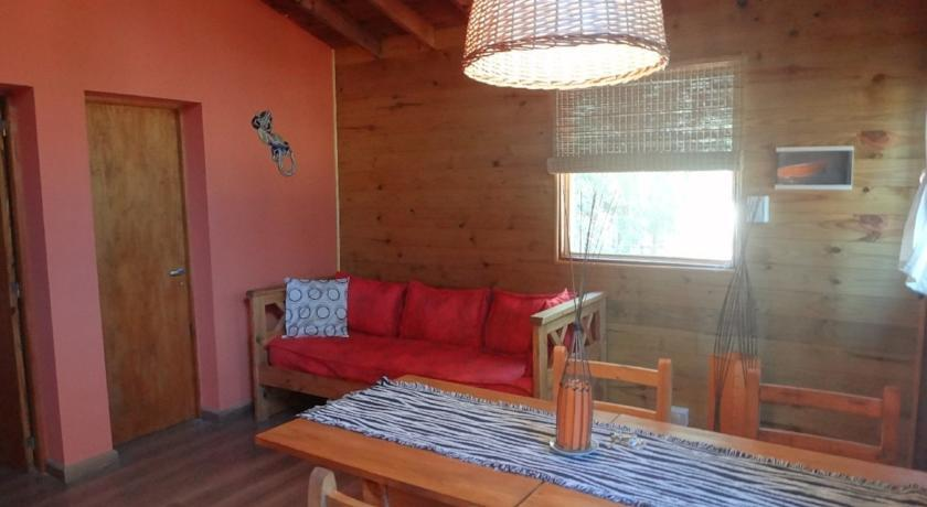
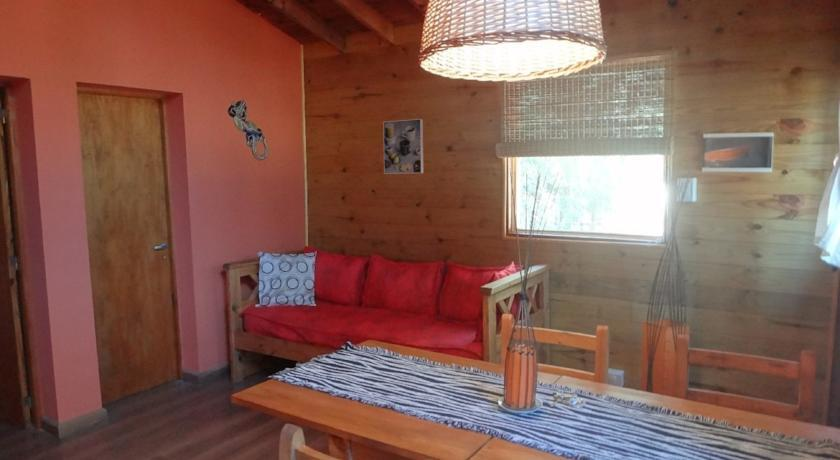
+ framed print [382,118,425,175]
